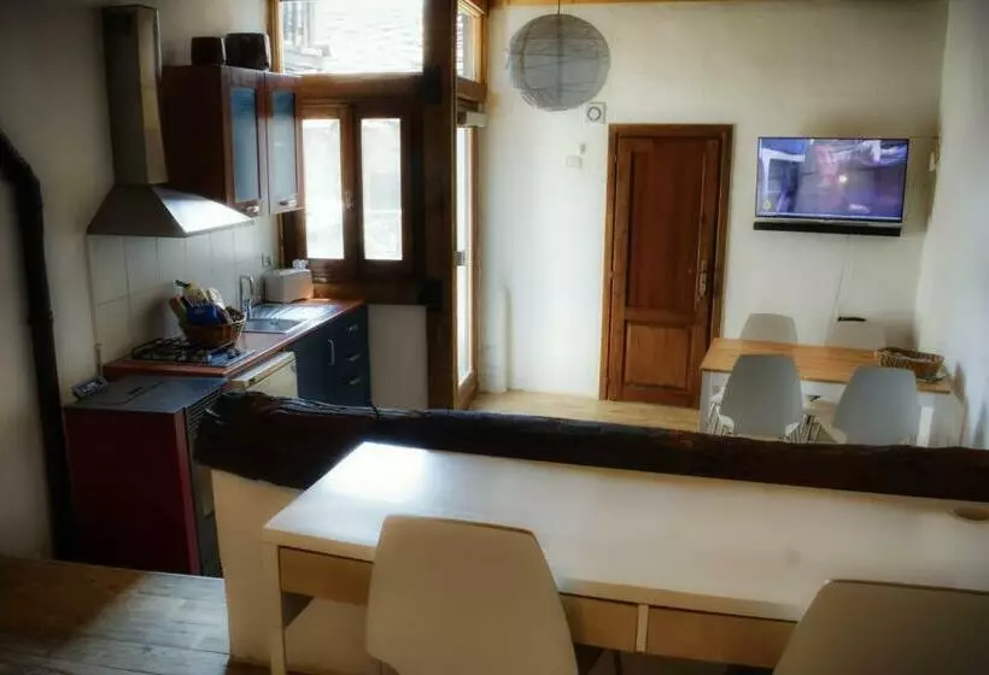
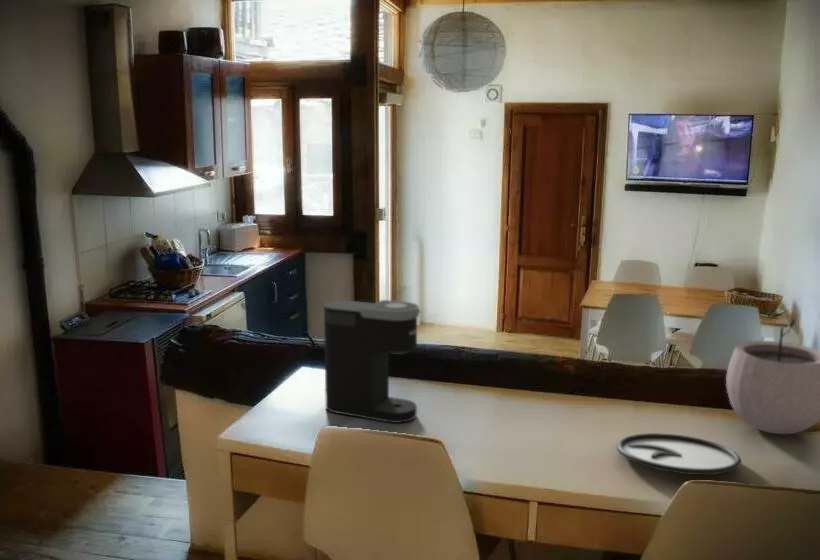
+ plate [616,432,742,476]
+ plant pot [725,317,820,435]
+ coffee maker [323,299,422,424]
